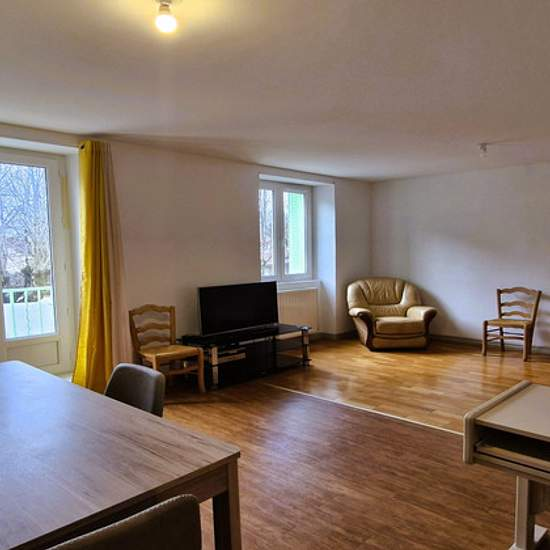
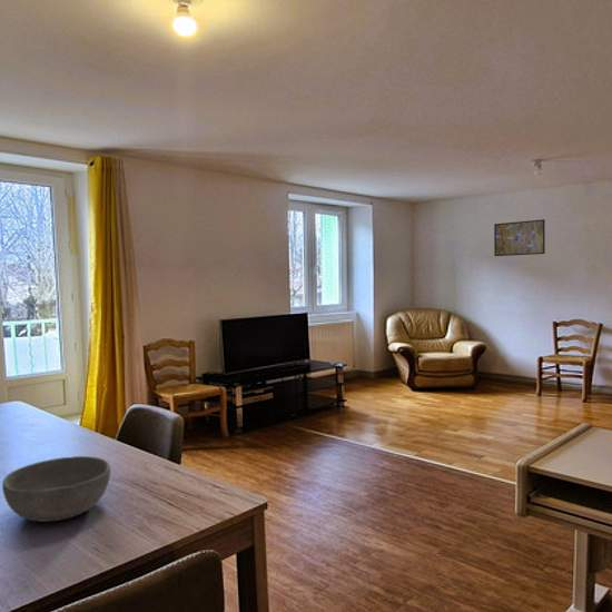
+ bowl [1,455,111,523]
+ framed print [493,218,546,257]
